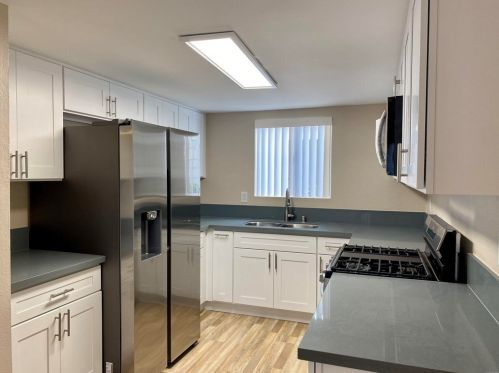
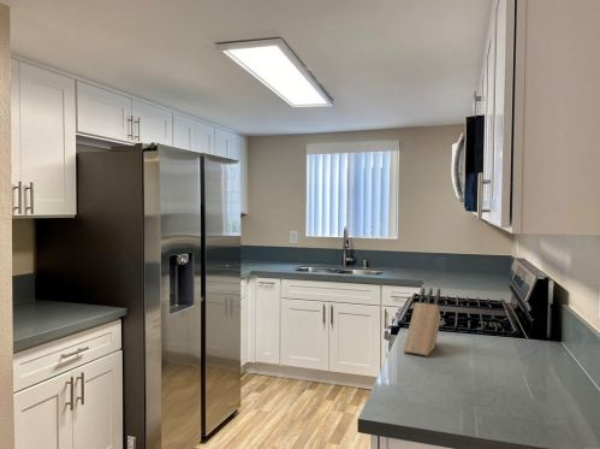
+ knife block [402,286,442,358]
